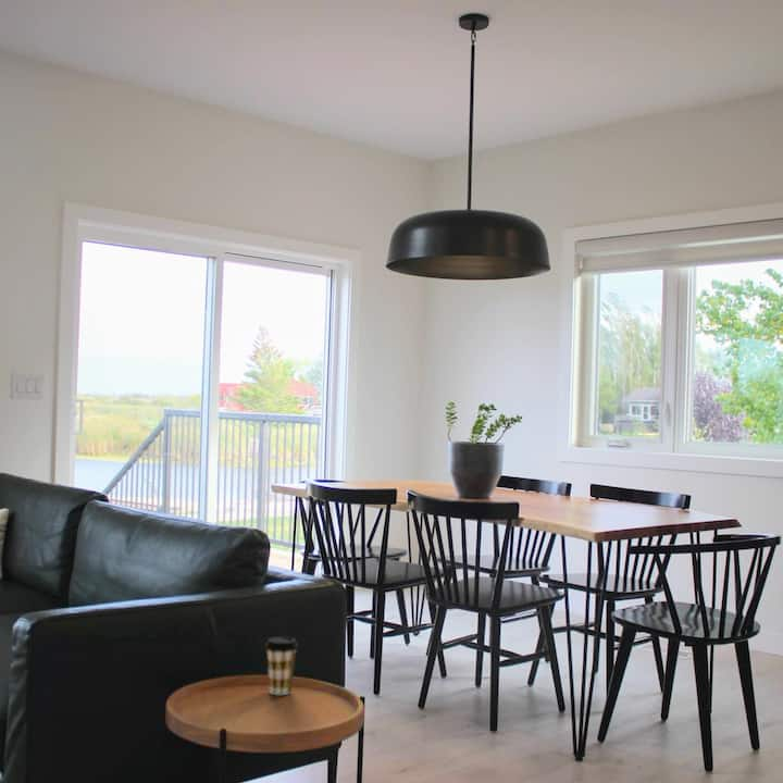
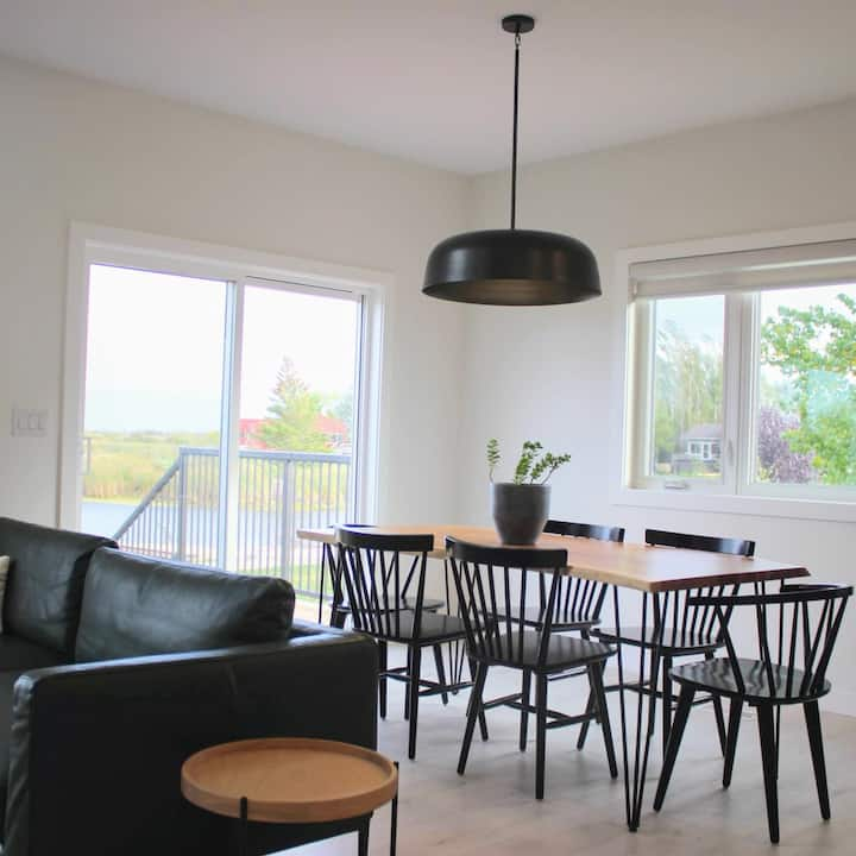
- coffee cup [264,635,299,696]
